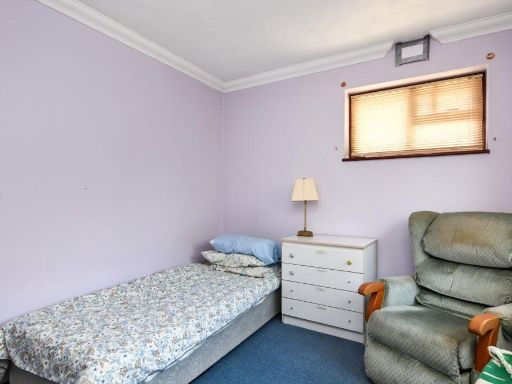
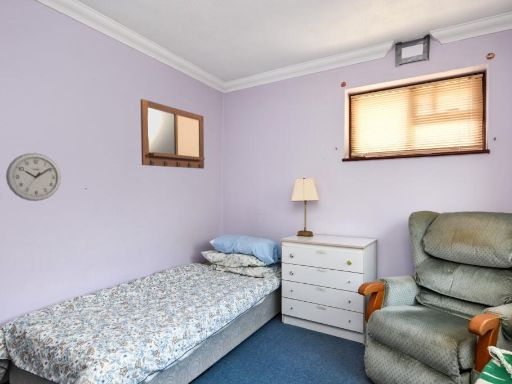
+ writing board [140,98,206,170]
+ wall clock [5,152,62,202]
